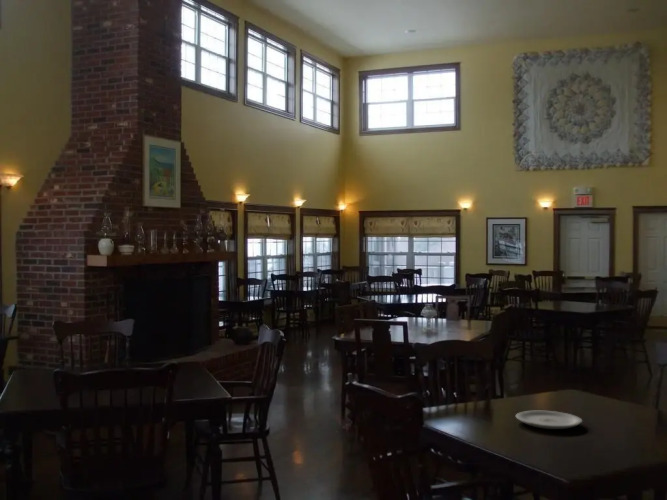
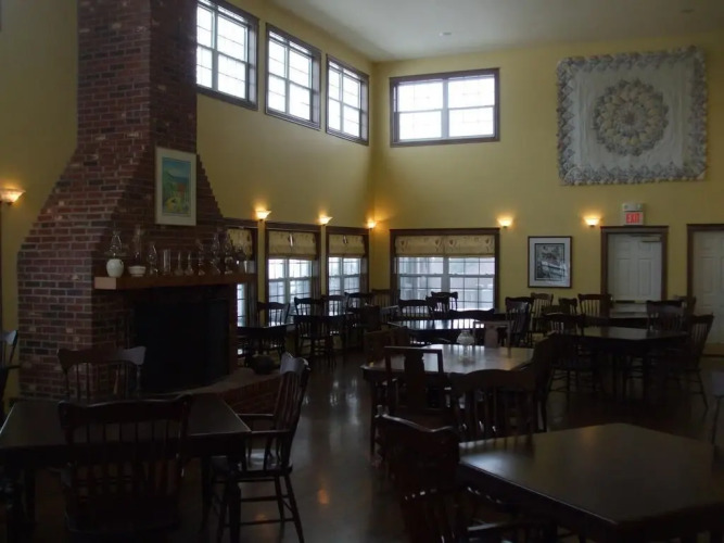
- plate [515,410,583,430]
